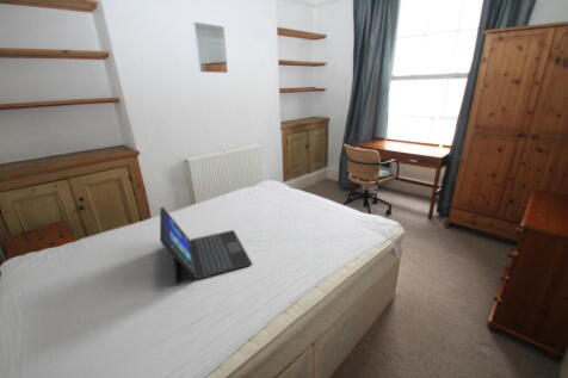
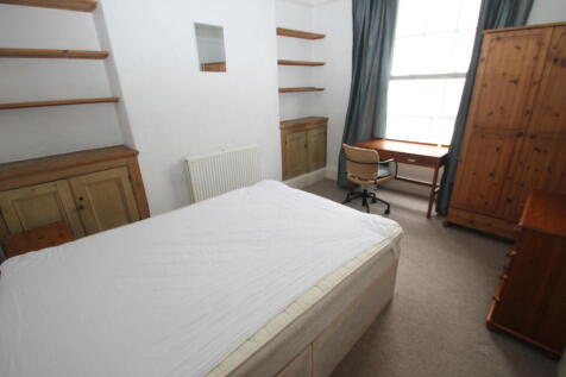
- laptop [159,206,253,286]
